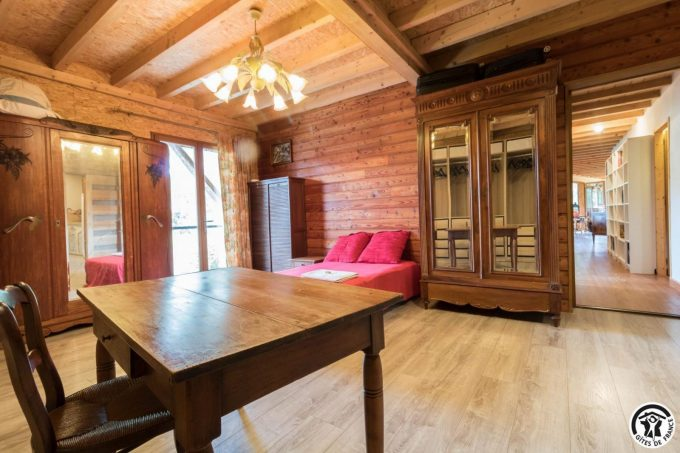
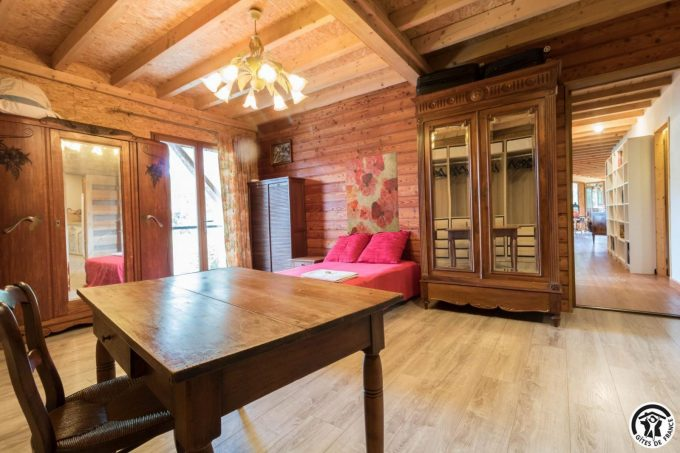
+ wall art [344,151,400,235]
